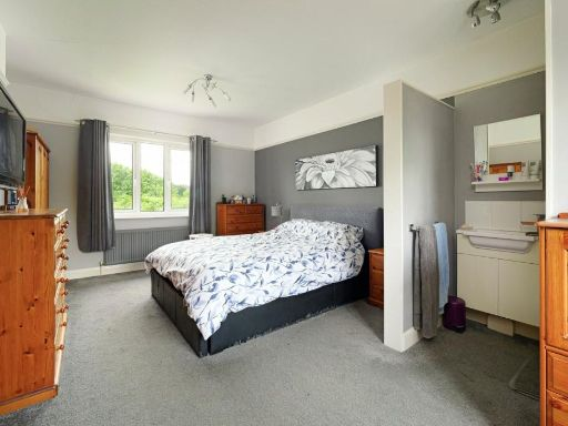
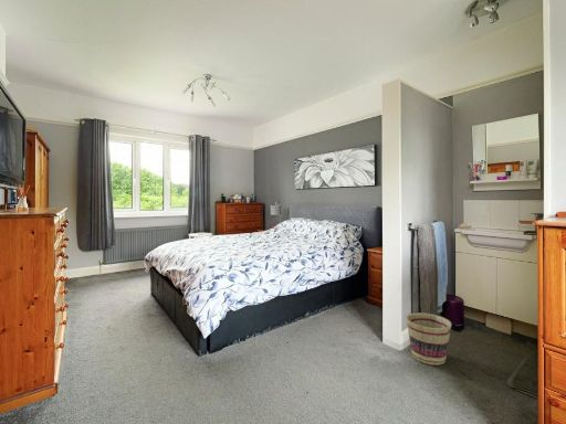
+ basket [405,311,452,367]
